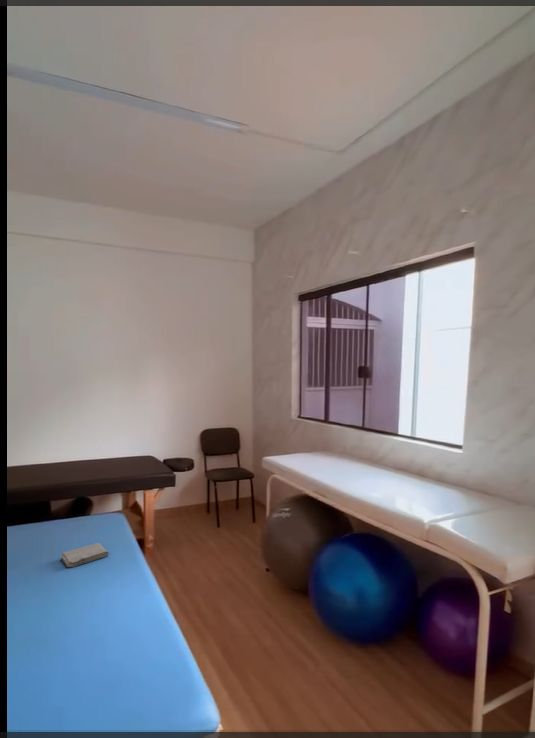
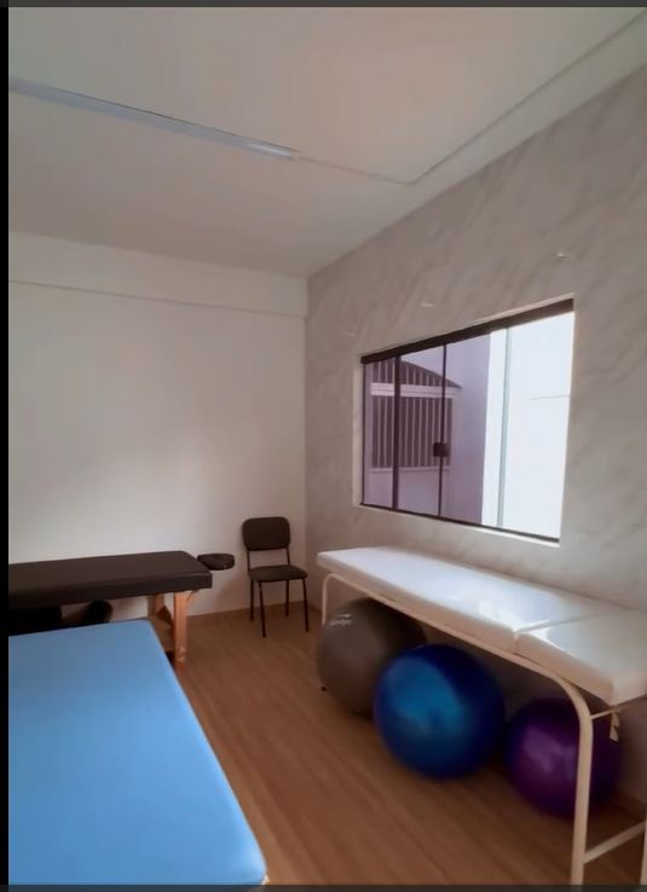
- washcloth [60,542,110,568]
